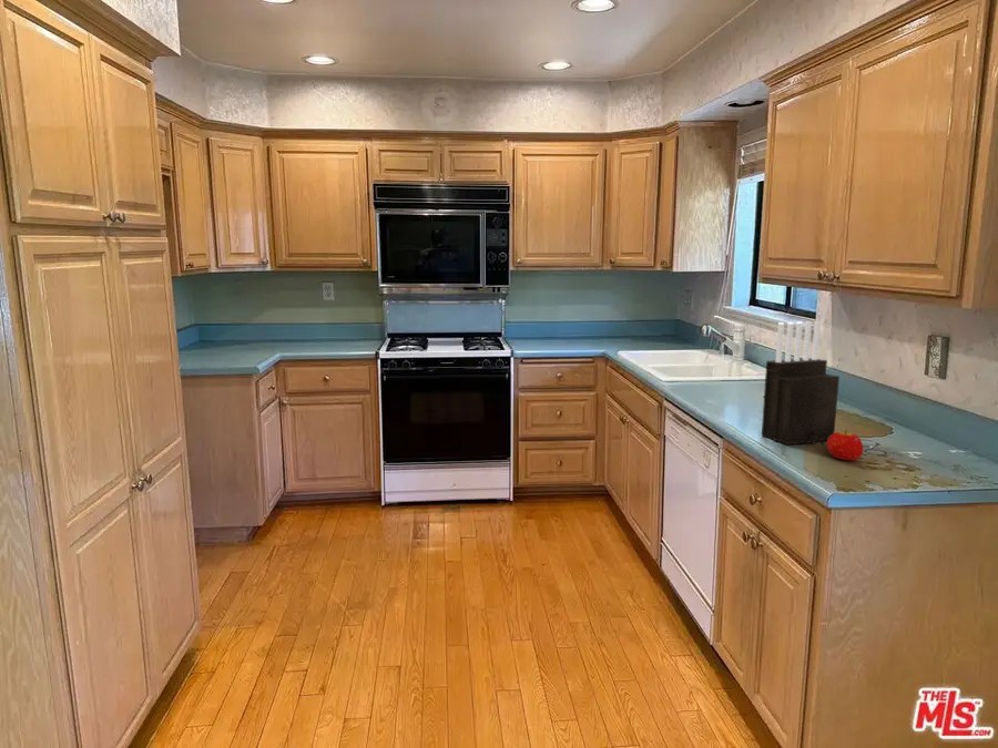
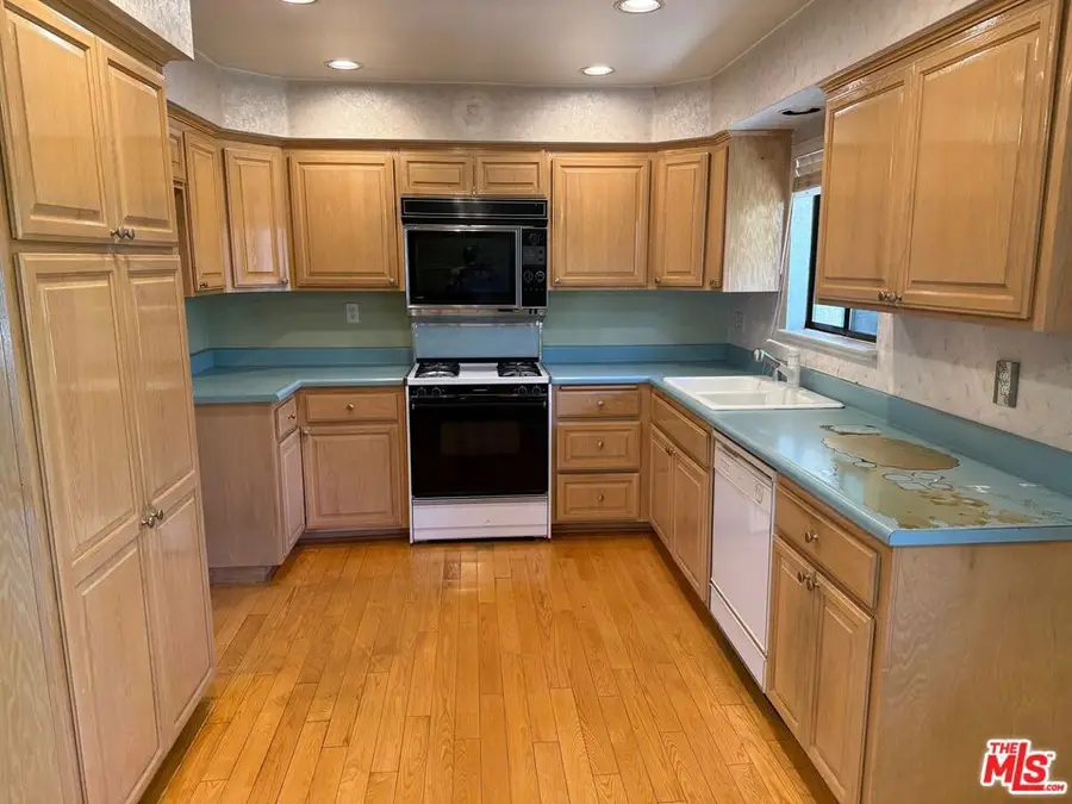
- fruit [826,429,865,462]
- knife block [761,320,841,445]
